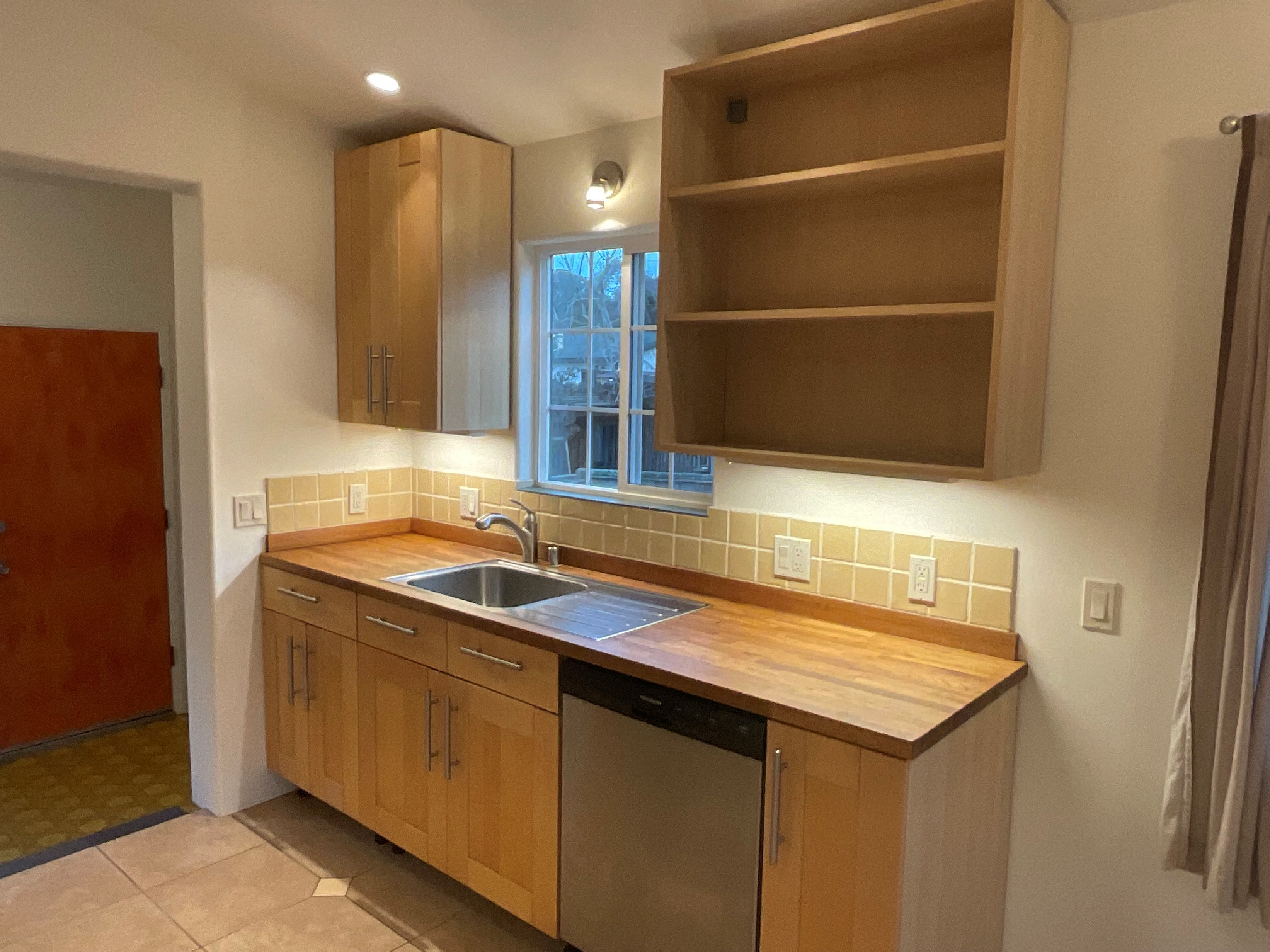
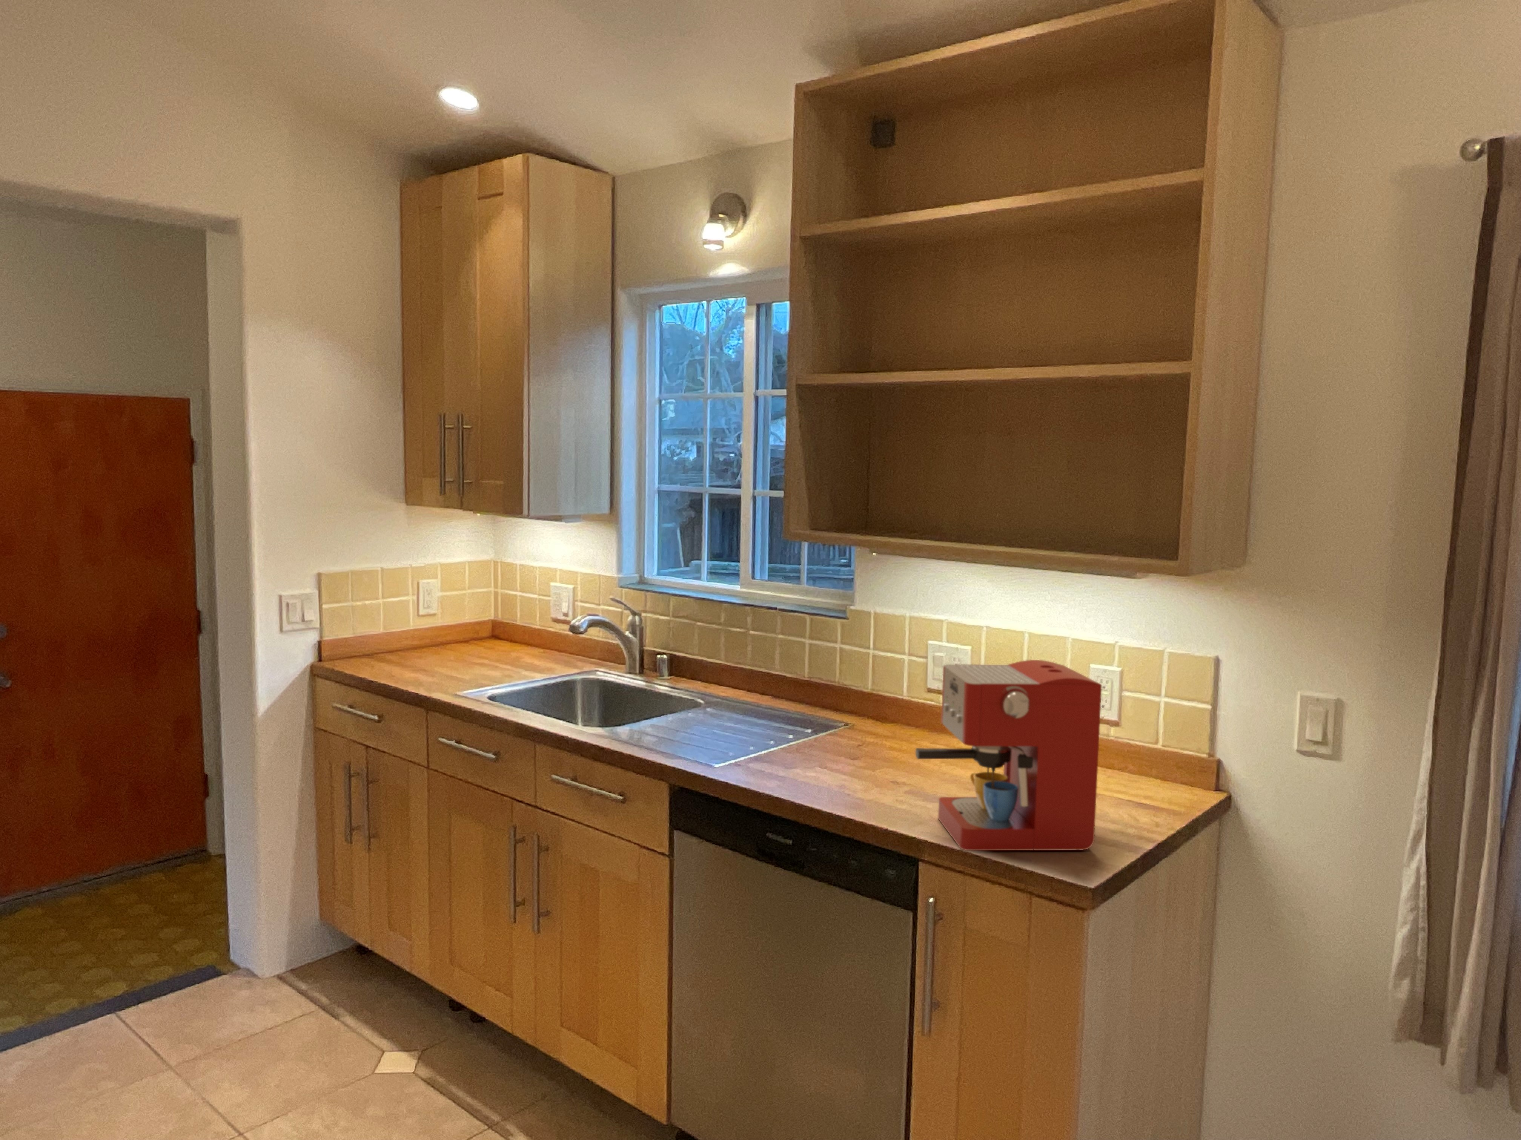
+ coffee maker [915,660,1102,851]
